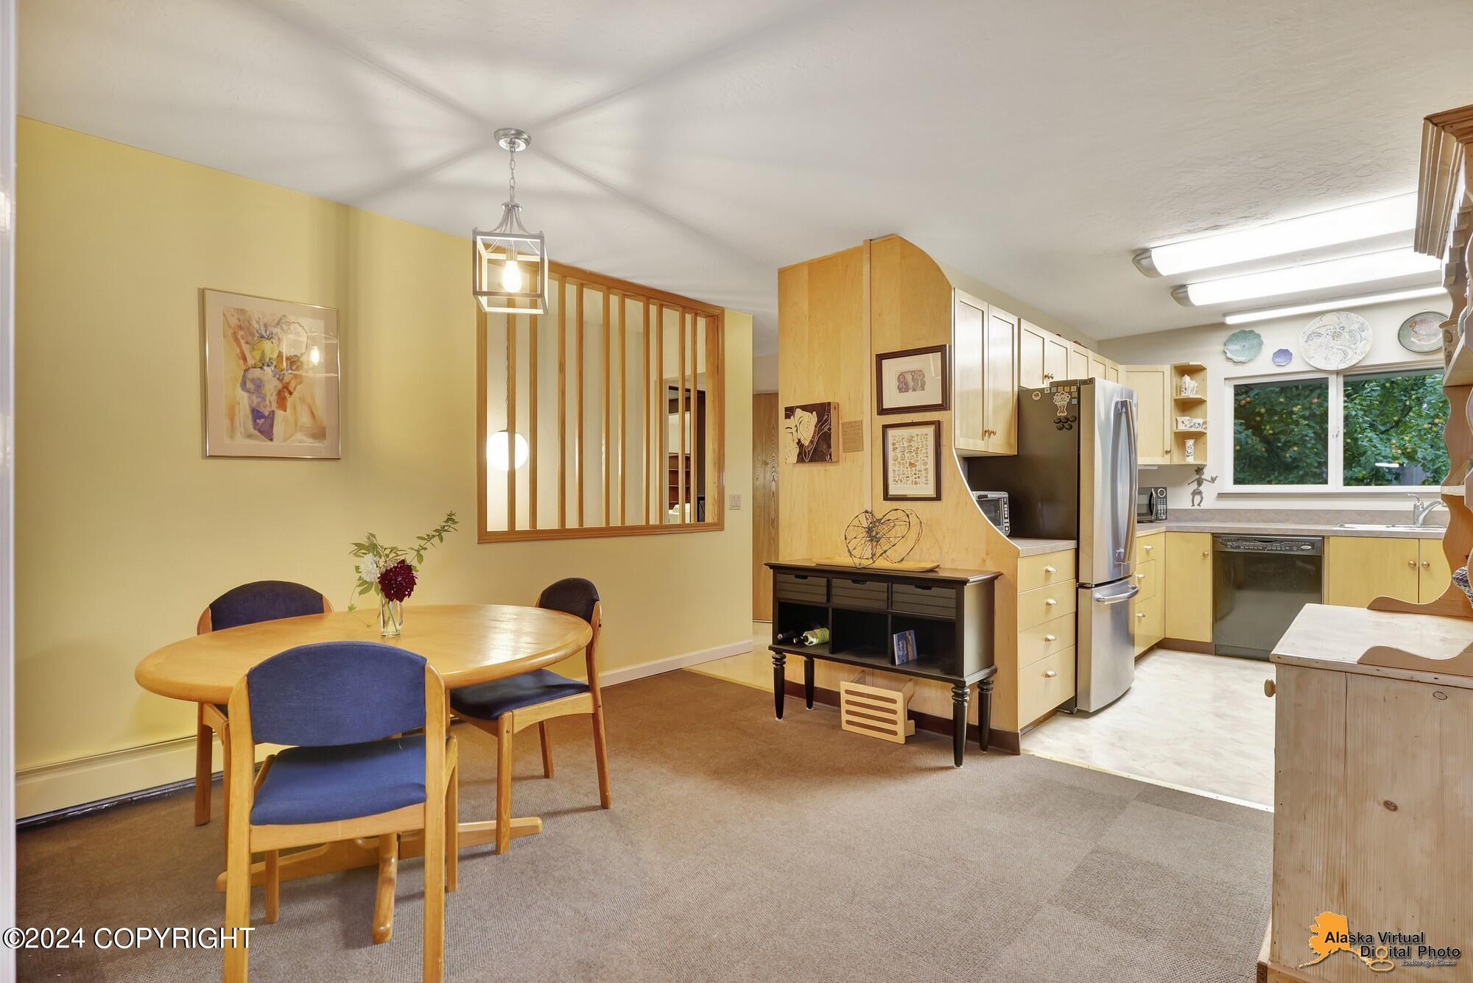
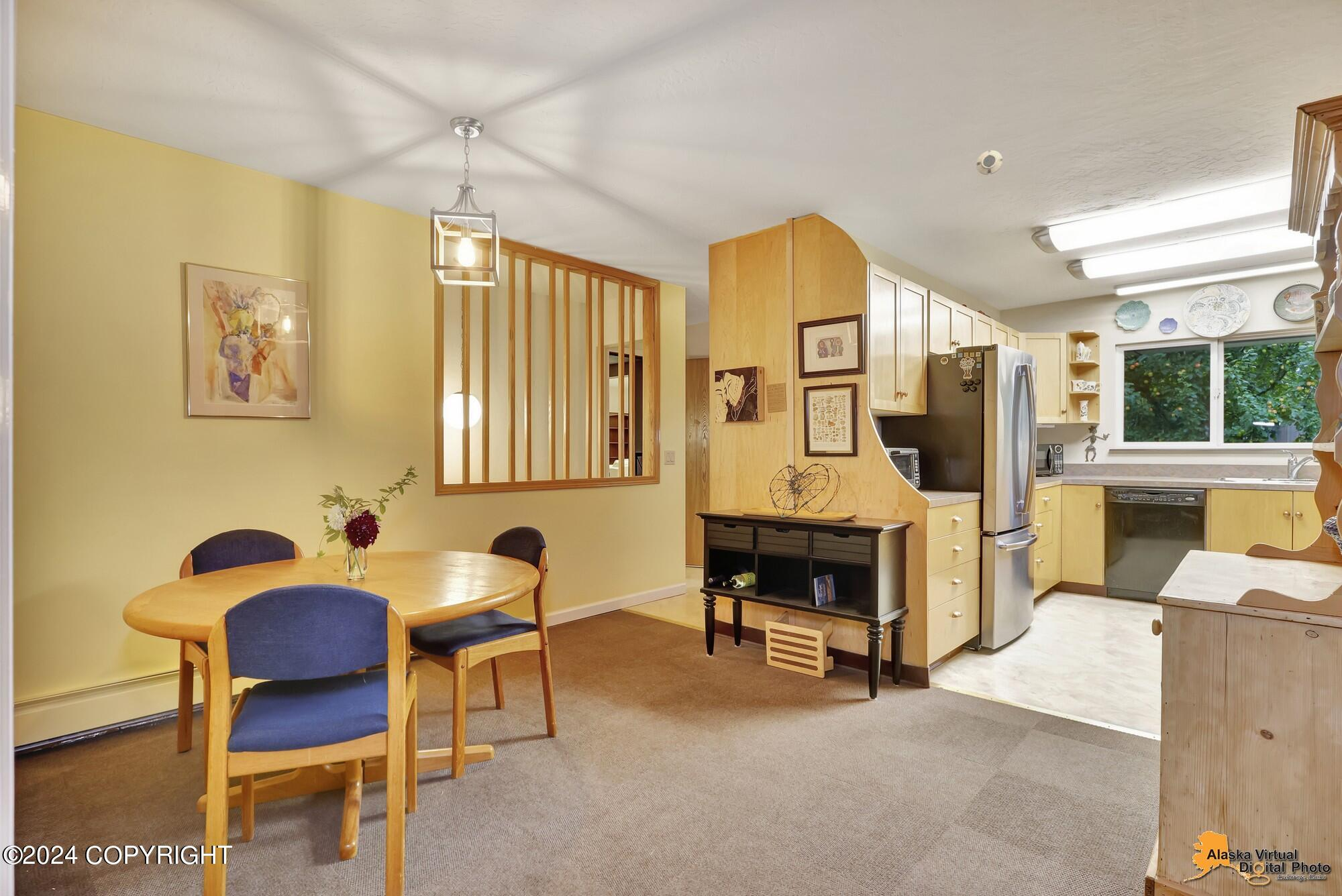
+ smoke detector [976,150,1003,176]
